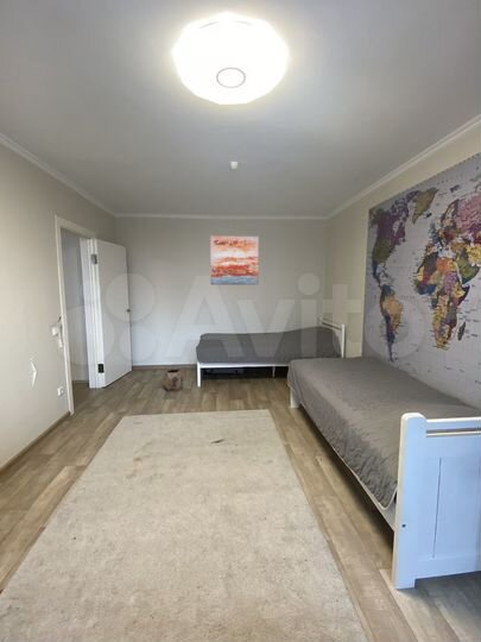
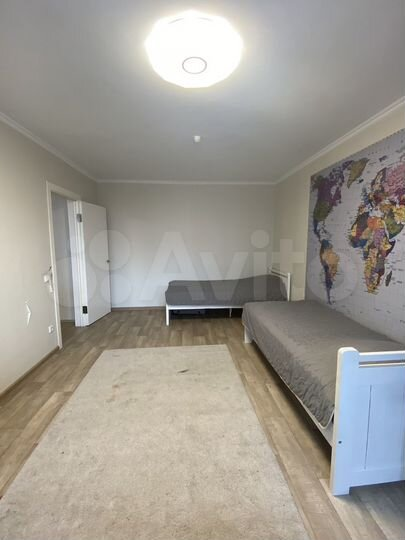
- wall art [209,234,260,287]
- planter [163,369,184,392]
